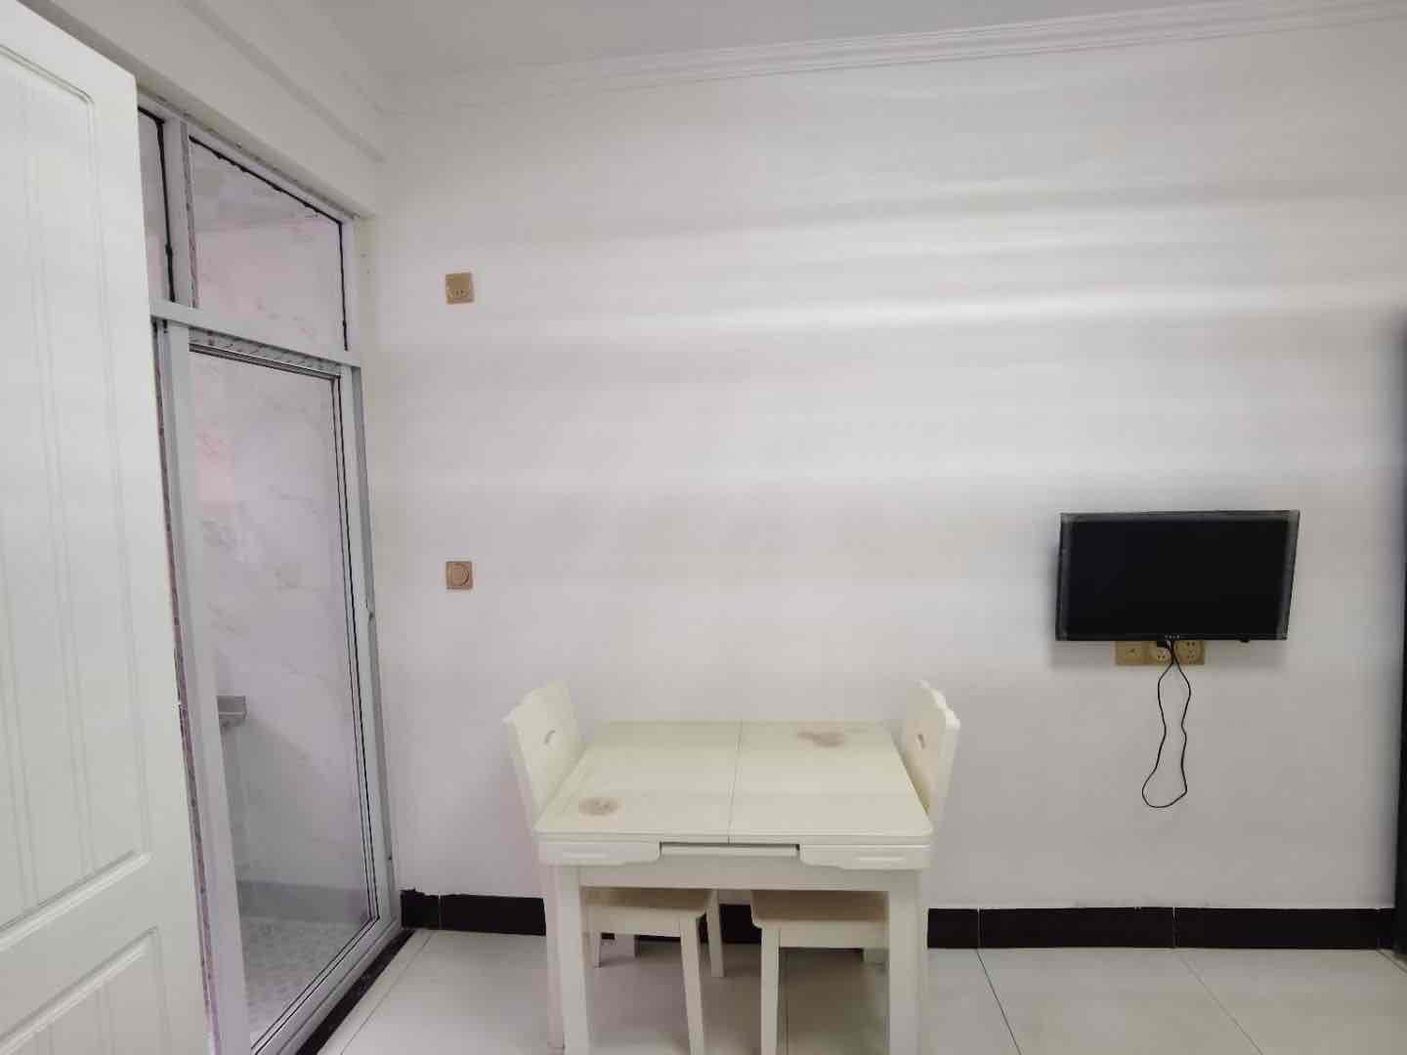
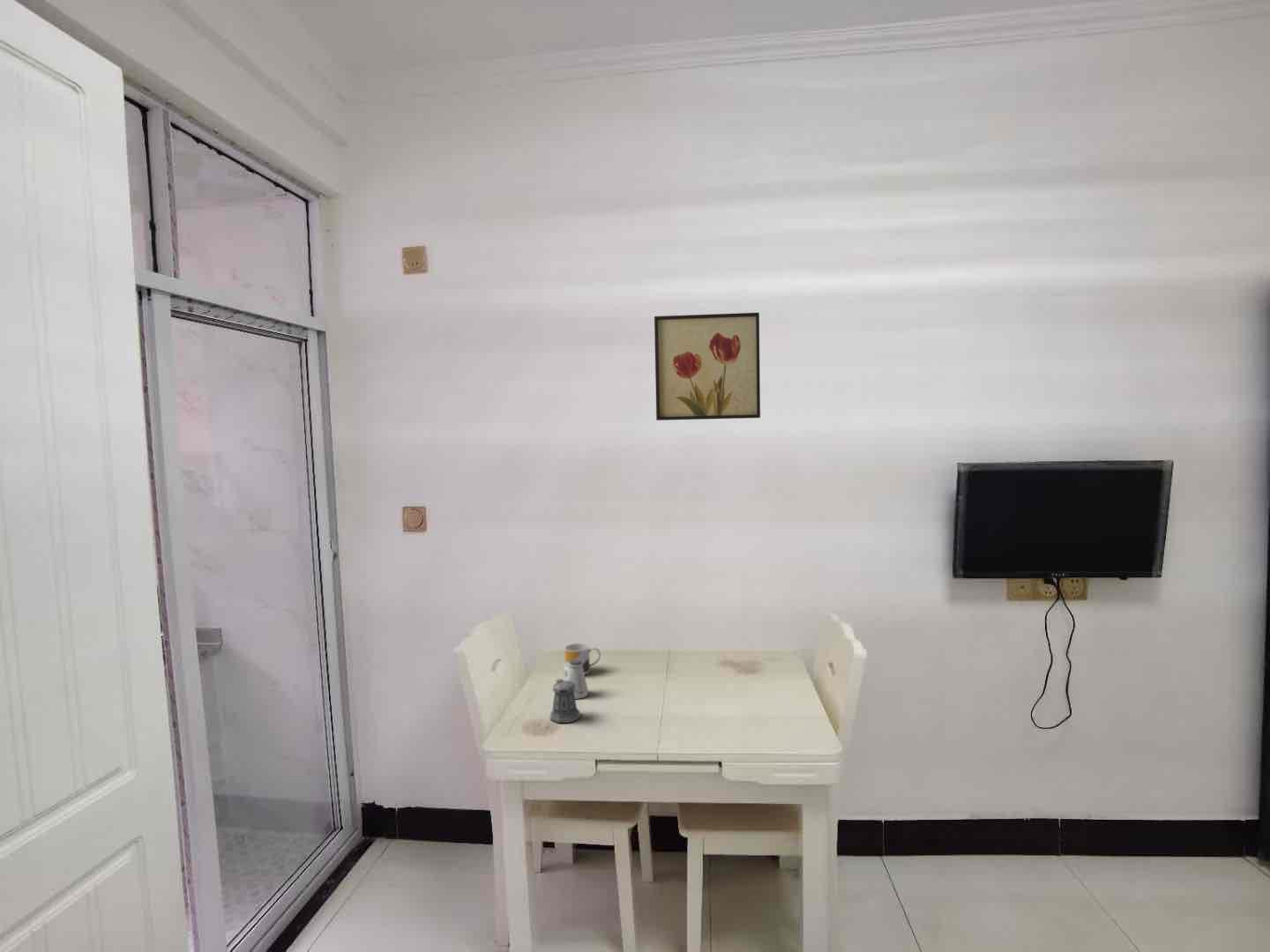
+ saltshaker [565,659,590,700]
+ wall art [654,312,761,421]
+ mug [563,643,601,675]
+ pepper shaker [549,678,583,724]
